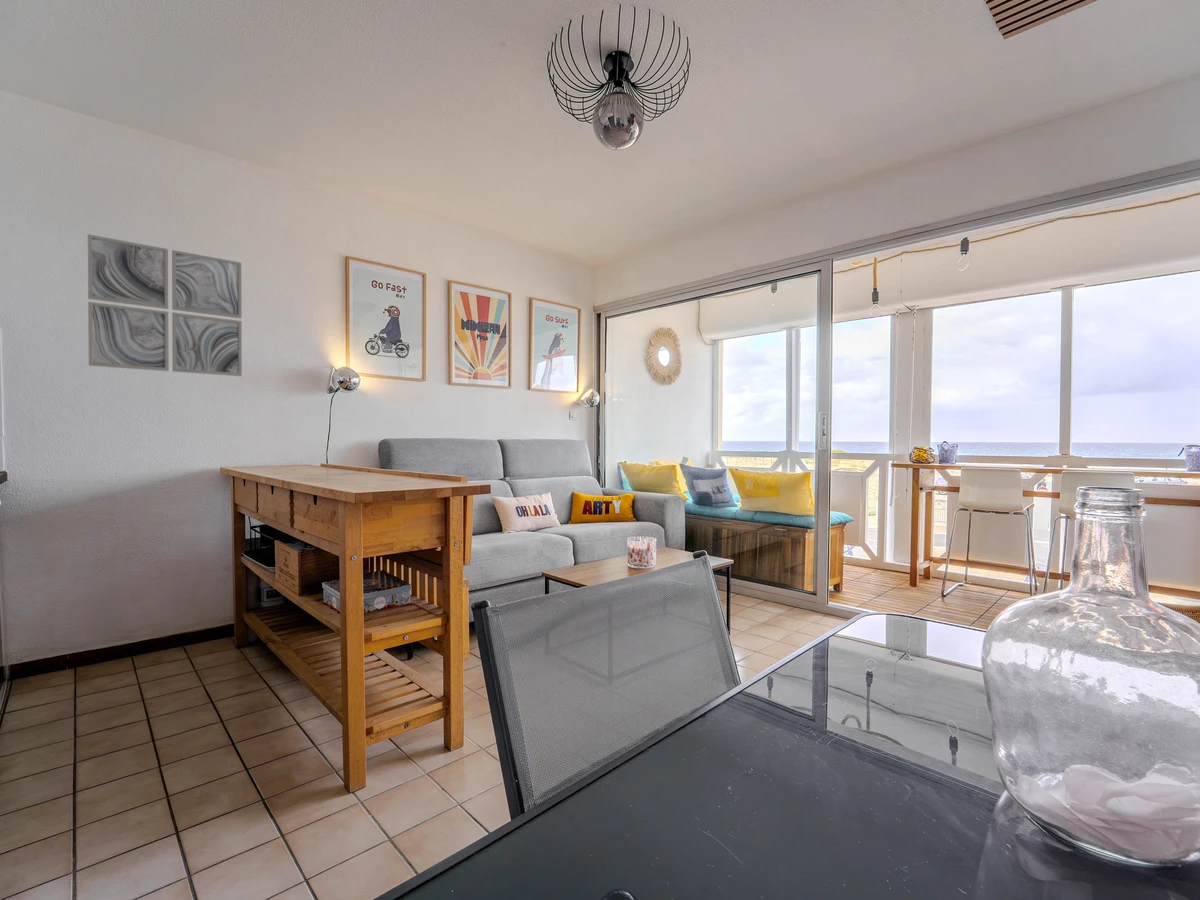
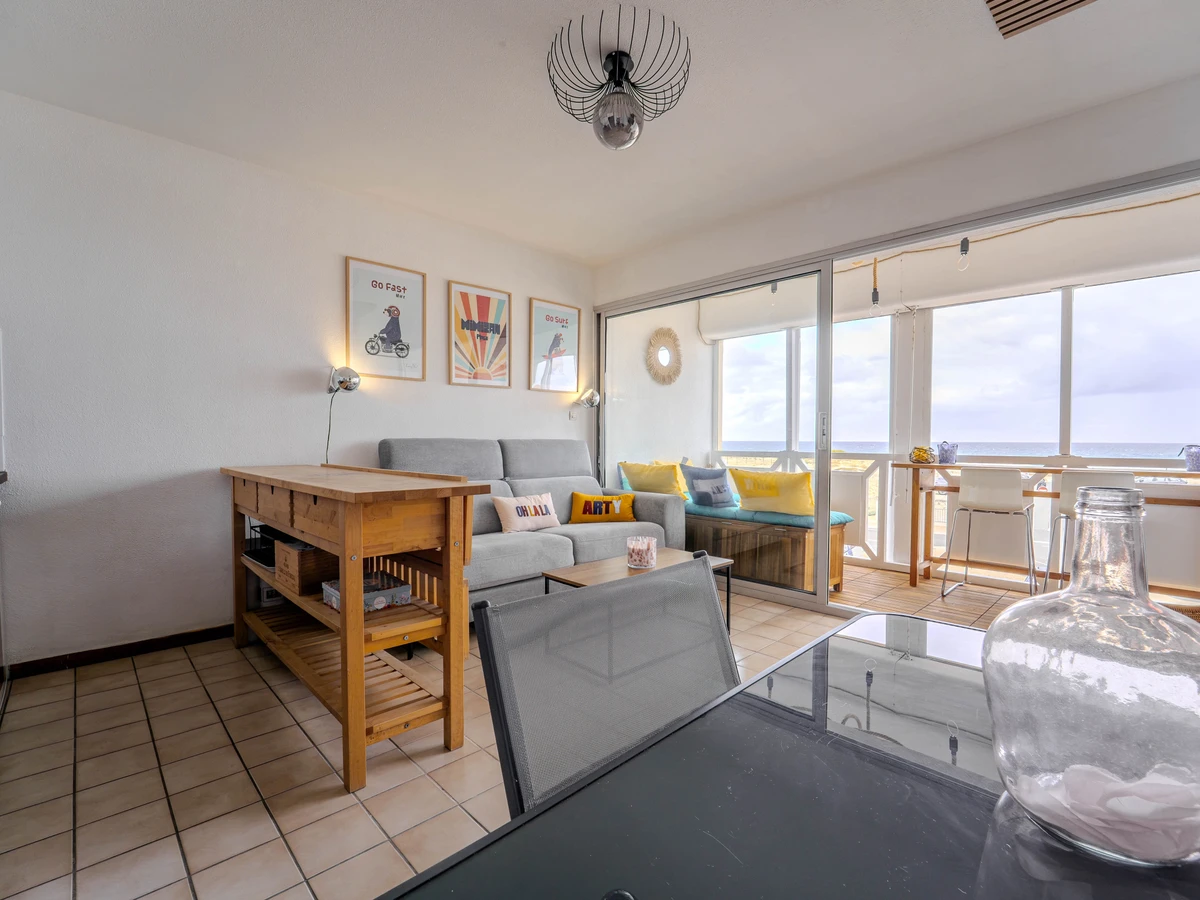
- wall art [87,233,243,377]
